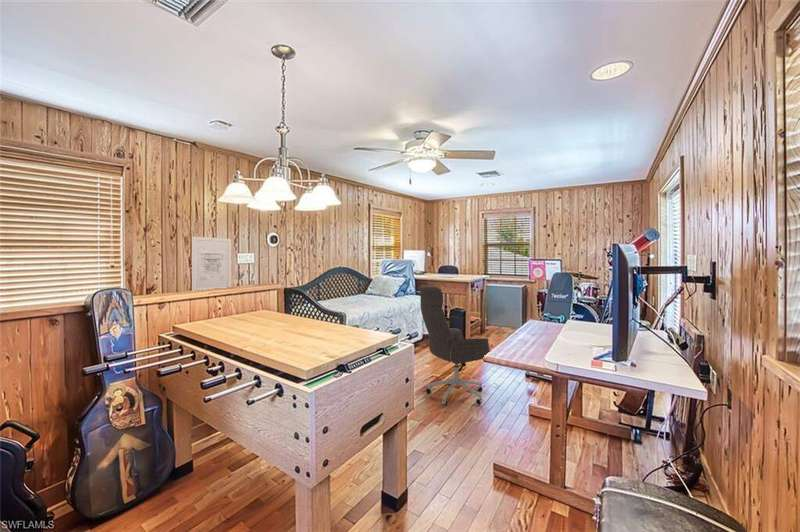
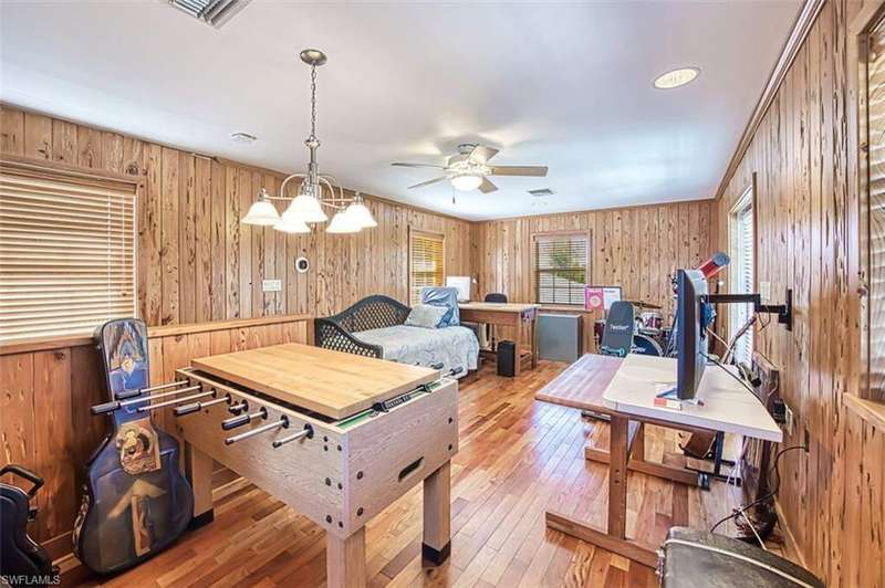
- office chair [419,284,491,406]
- wall art [191,236,232,292]
